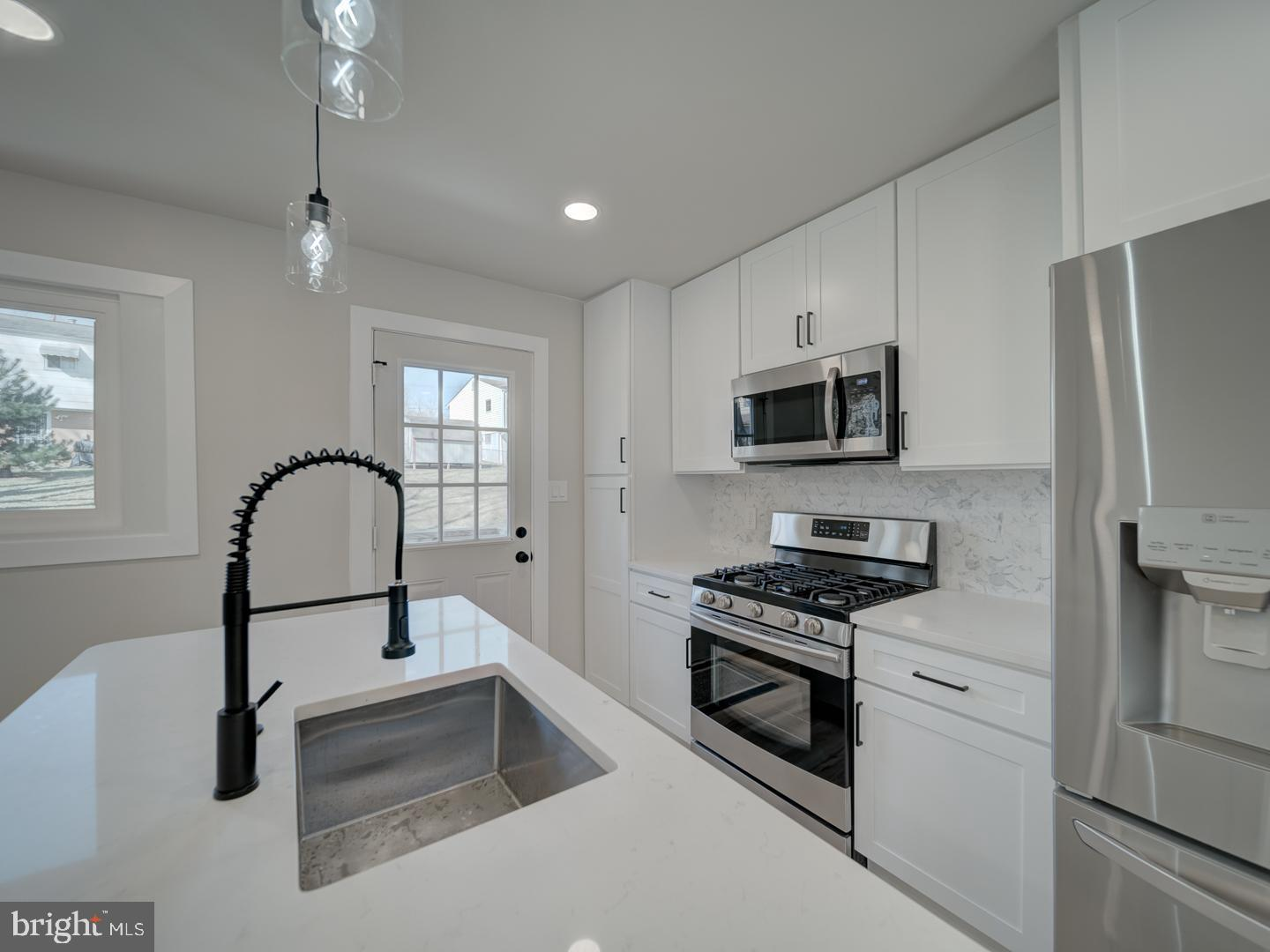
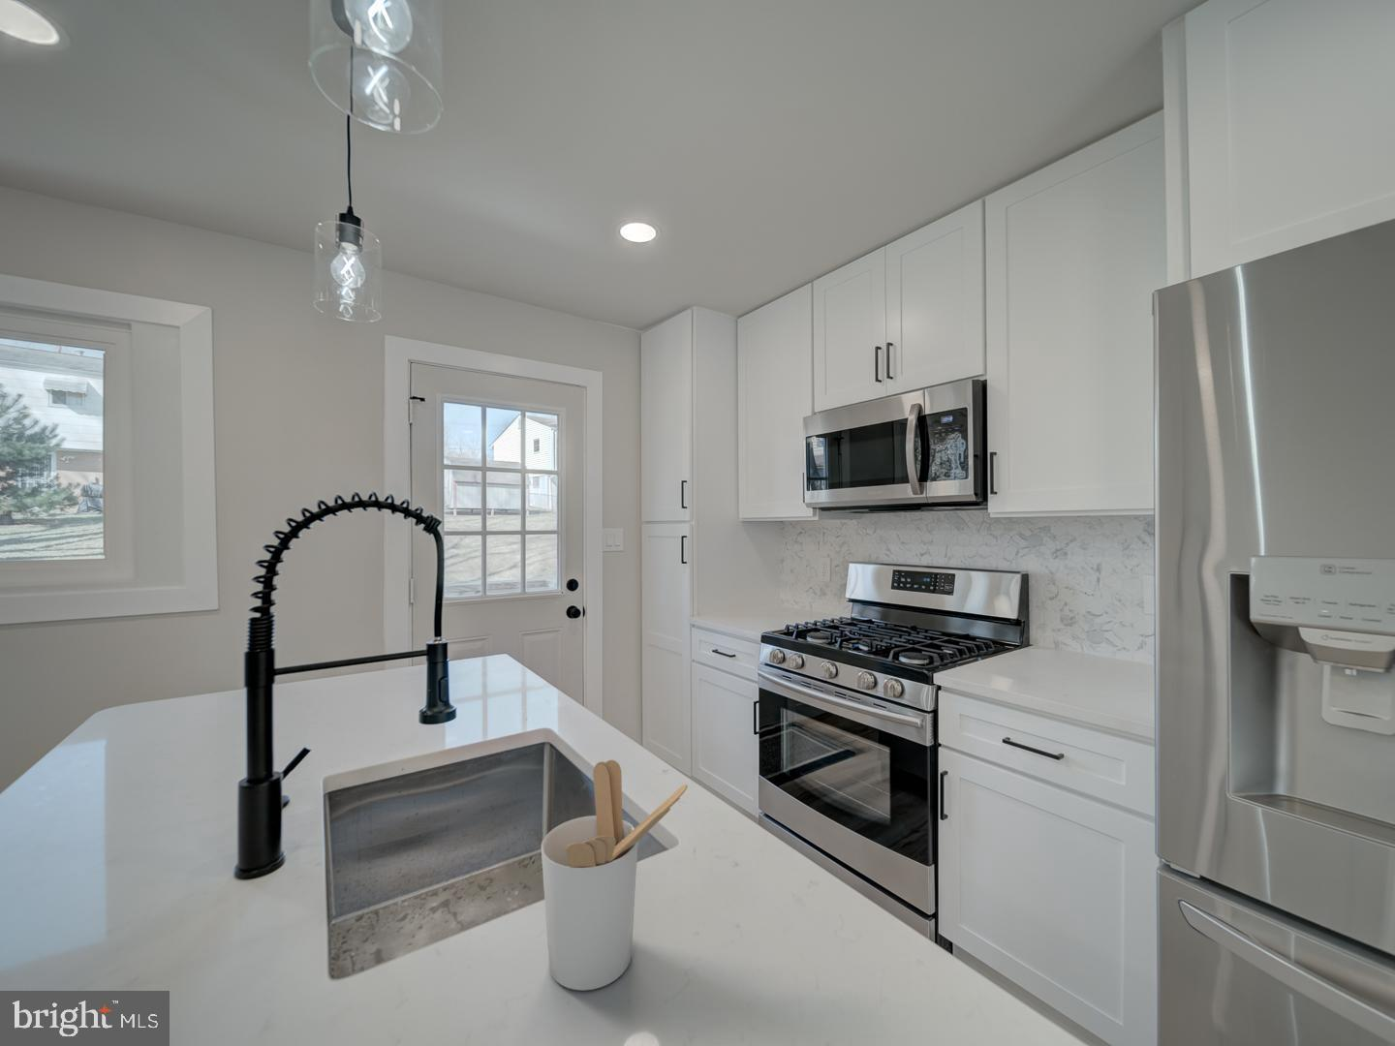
+ utensil holder [540,759,689,992]
